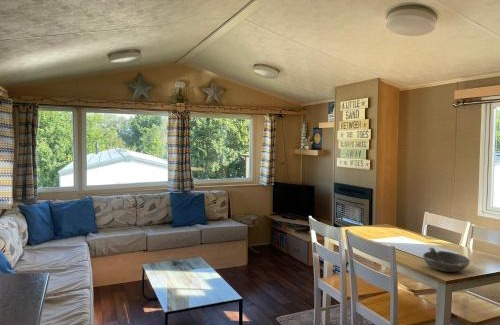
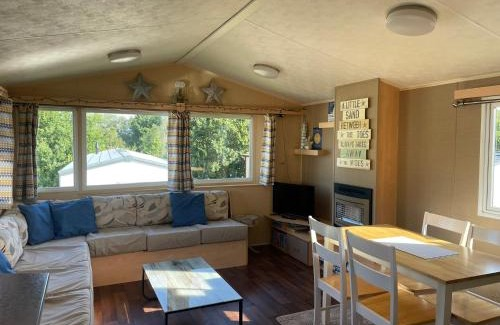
- bowl [422,247,471,273]
